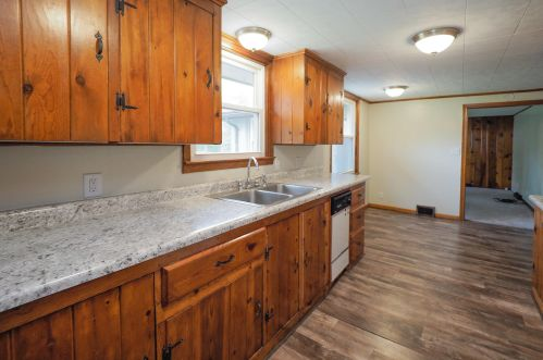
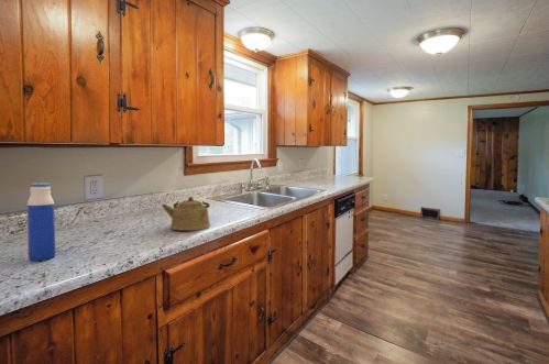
+ water bottle [26,183,56,262]
+ kettle [161,196,211,231]
